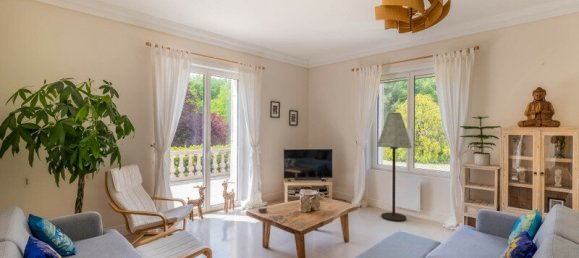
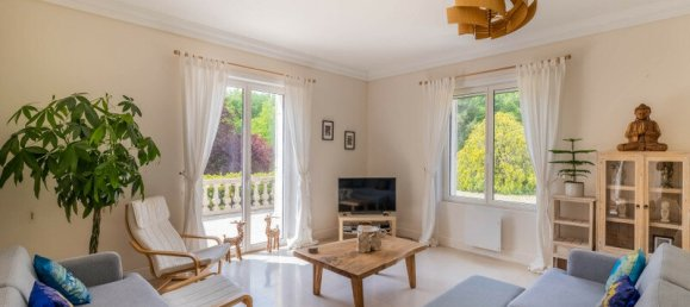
- floor lamp [376,112,413,222]
